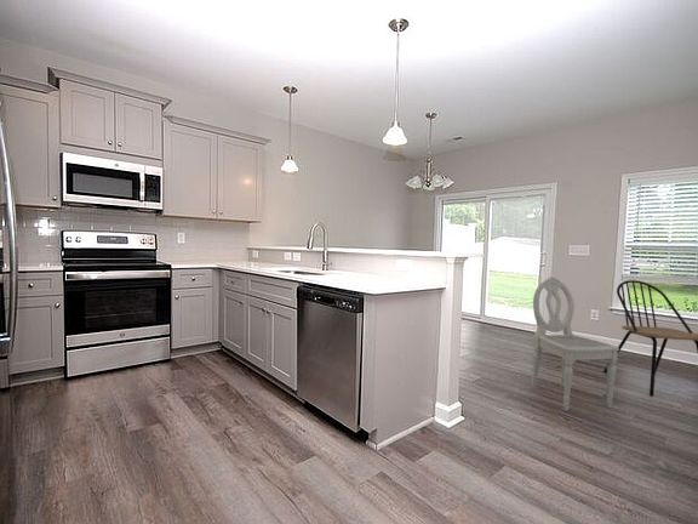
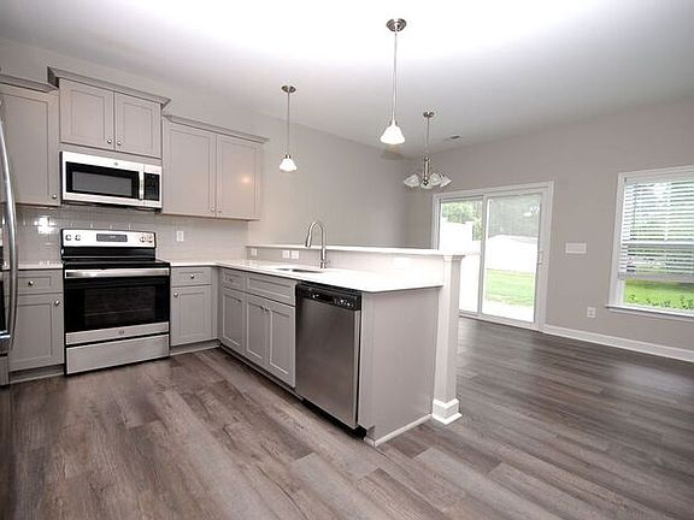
- dining chair [531,275,619,412]
- dining chair [602,279,698,398]
